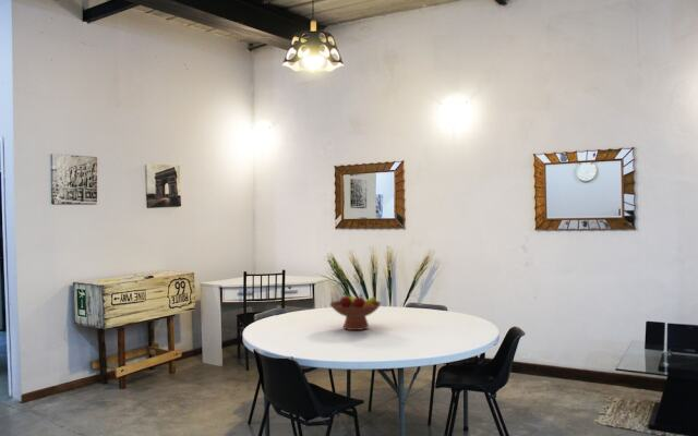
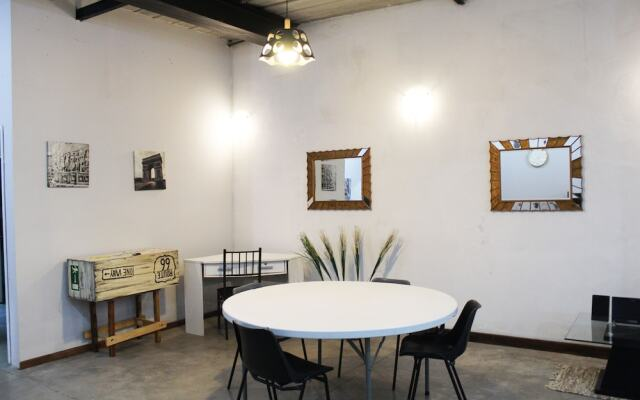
- fruit bowl [329,291,383,331]
